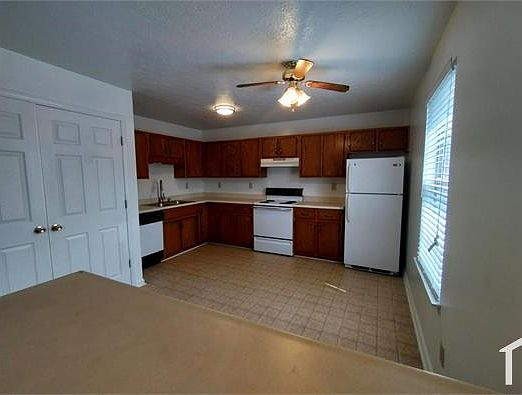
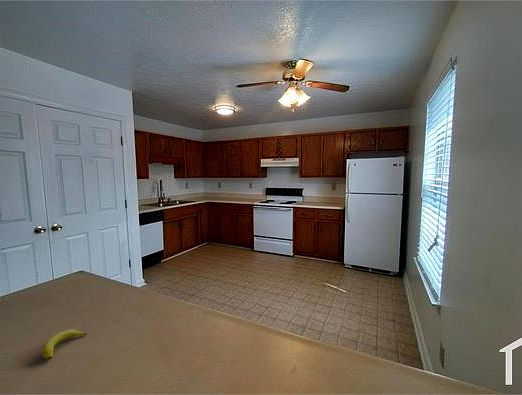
+ banana [41,328,88,361]
